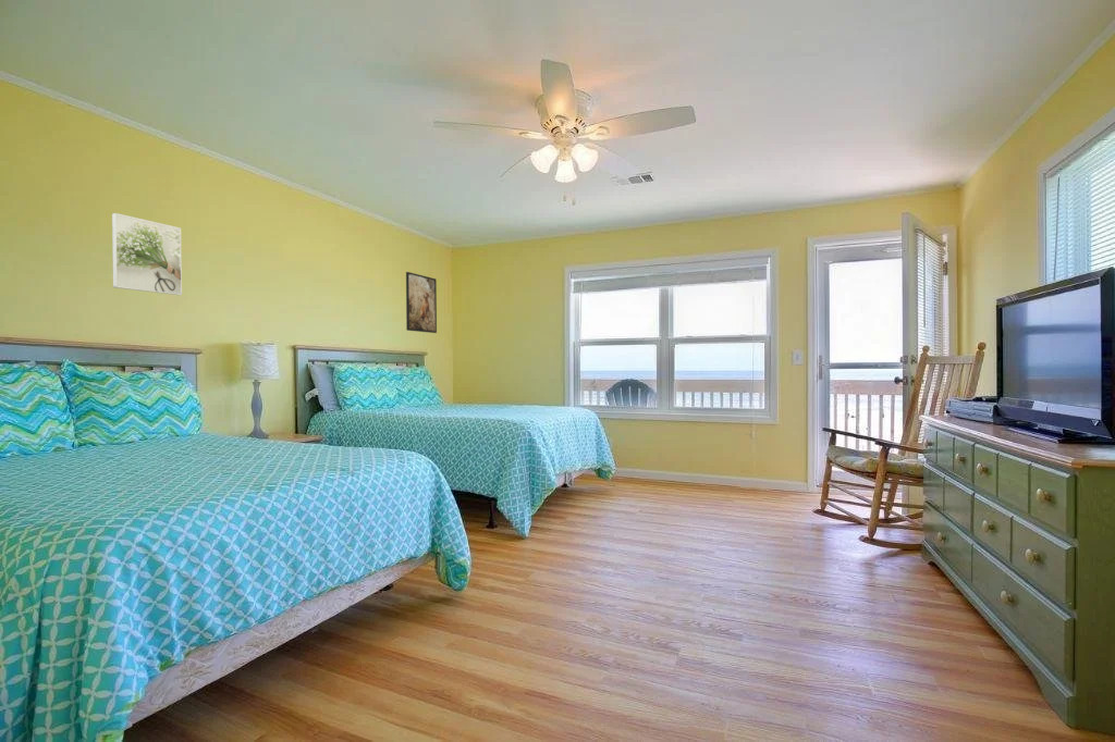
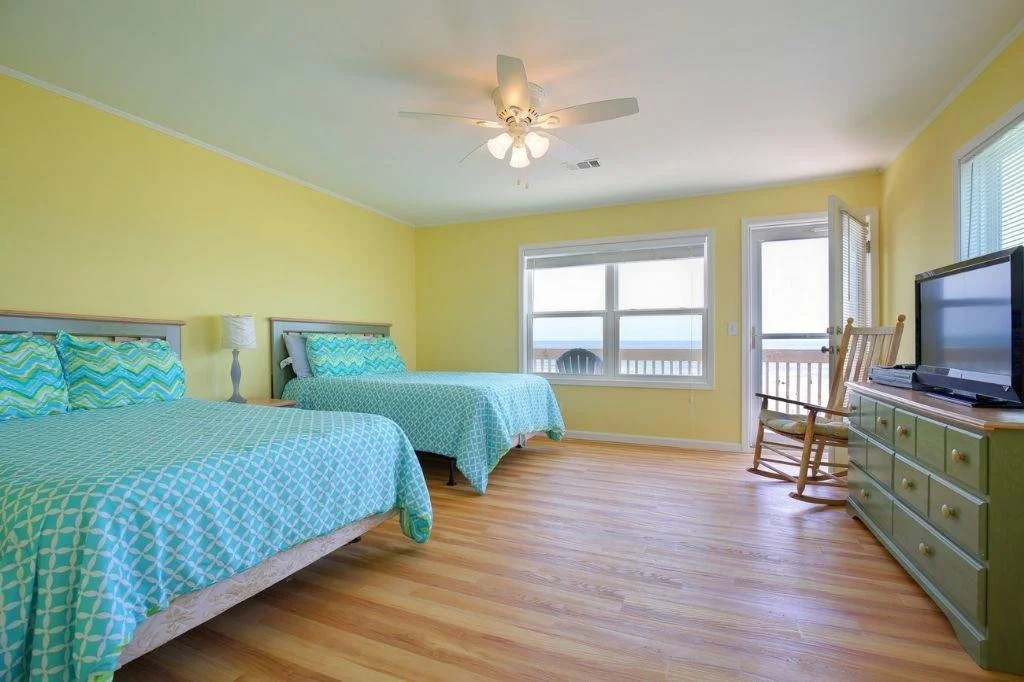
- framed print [405,271,438,334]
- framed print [111,212,183,296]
